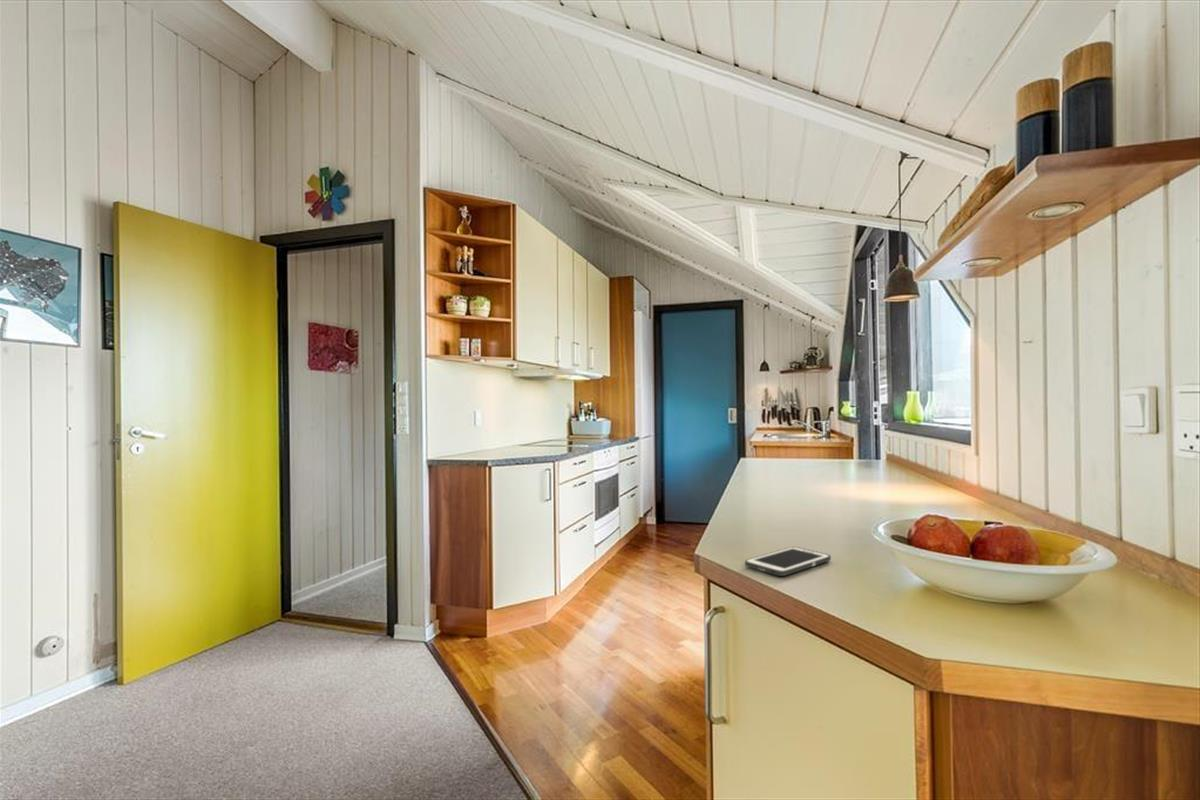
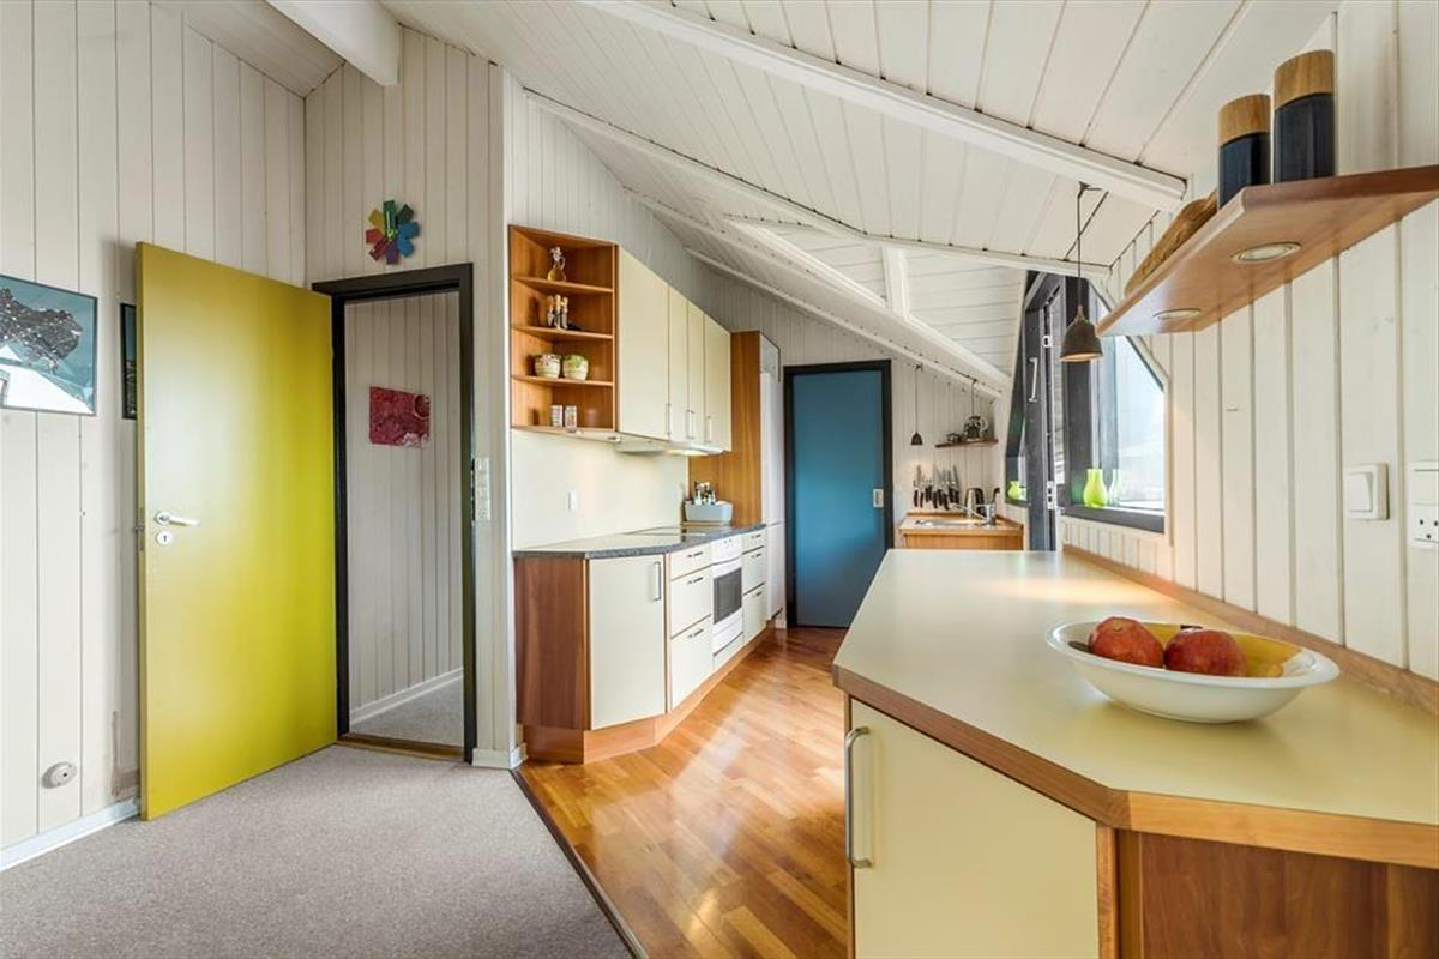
- cell phone [744,546,832,577]
